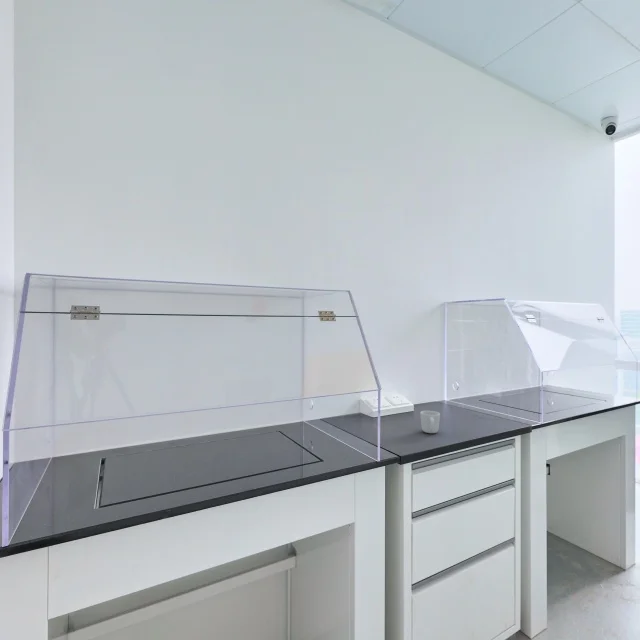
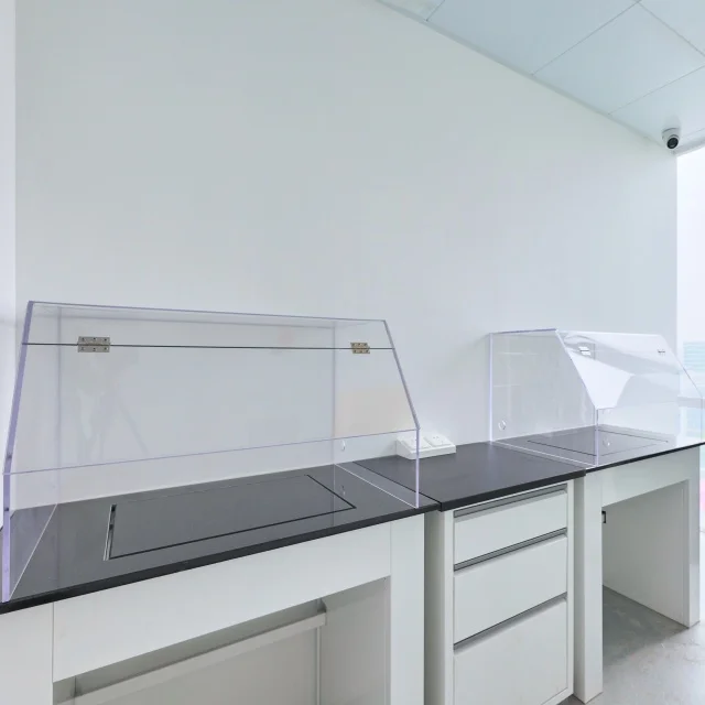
- cup [419,410,441,434]
